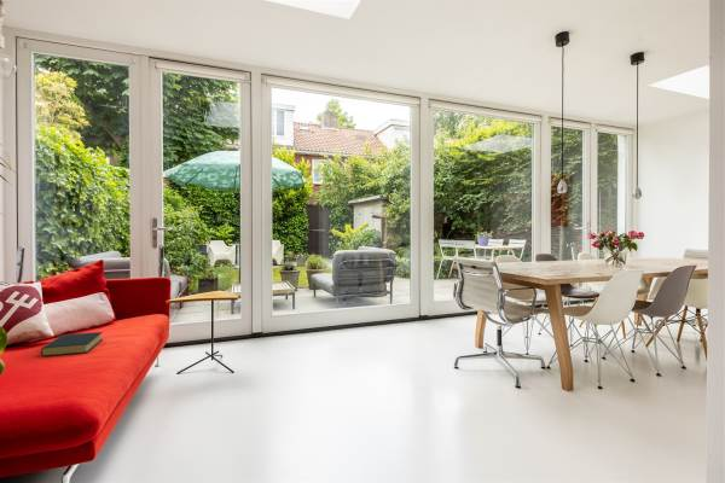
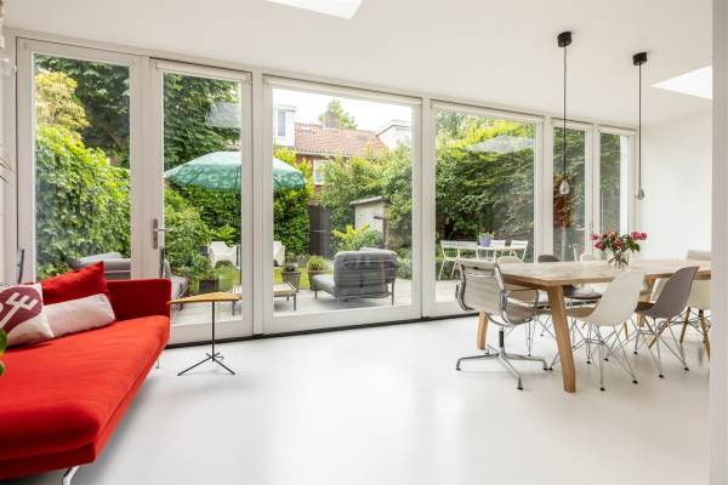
- hardback book [40,331,104,357]
